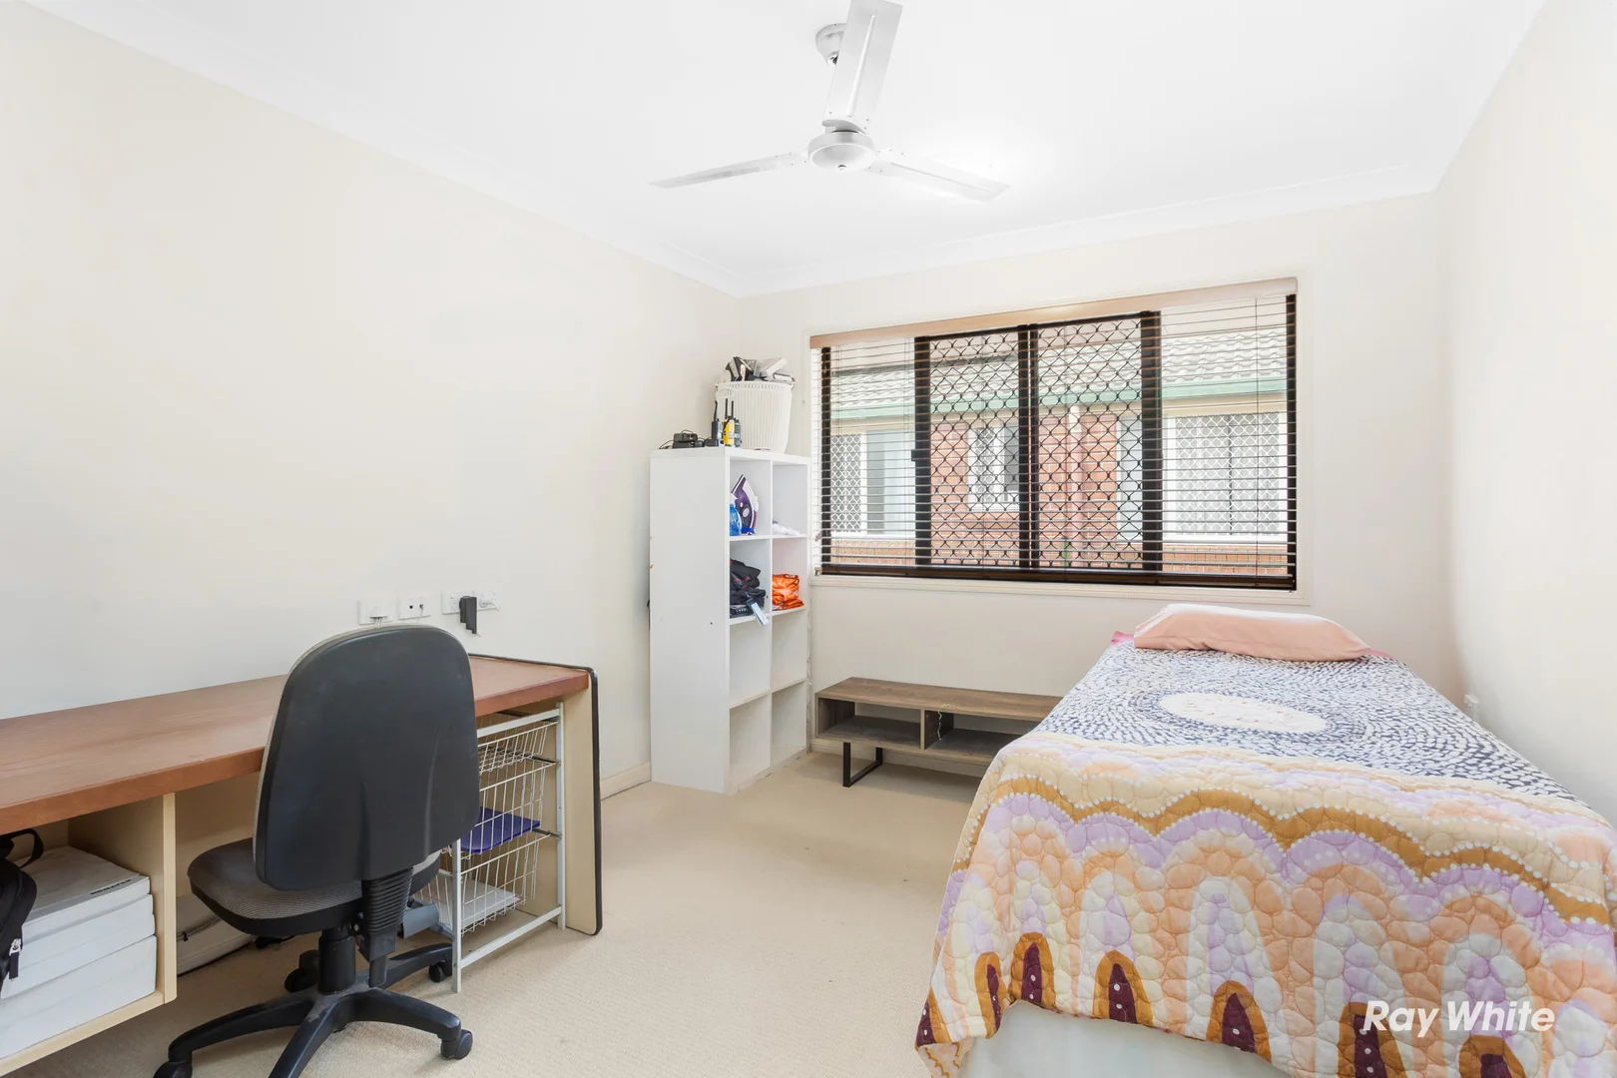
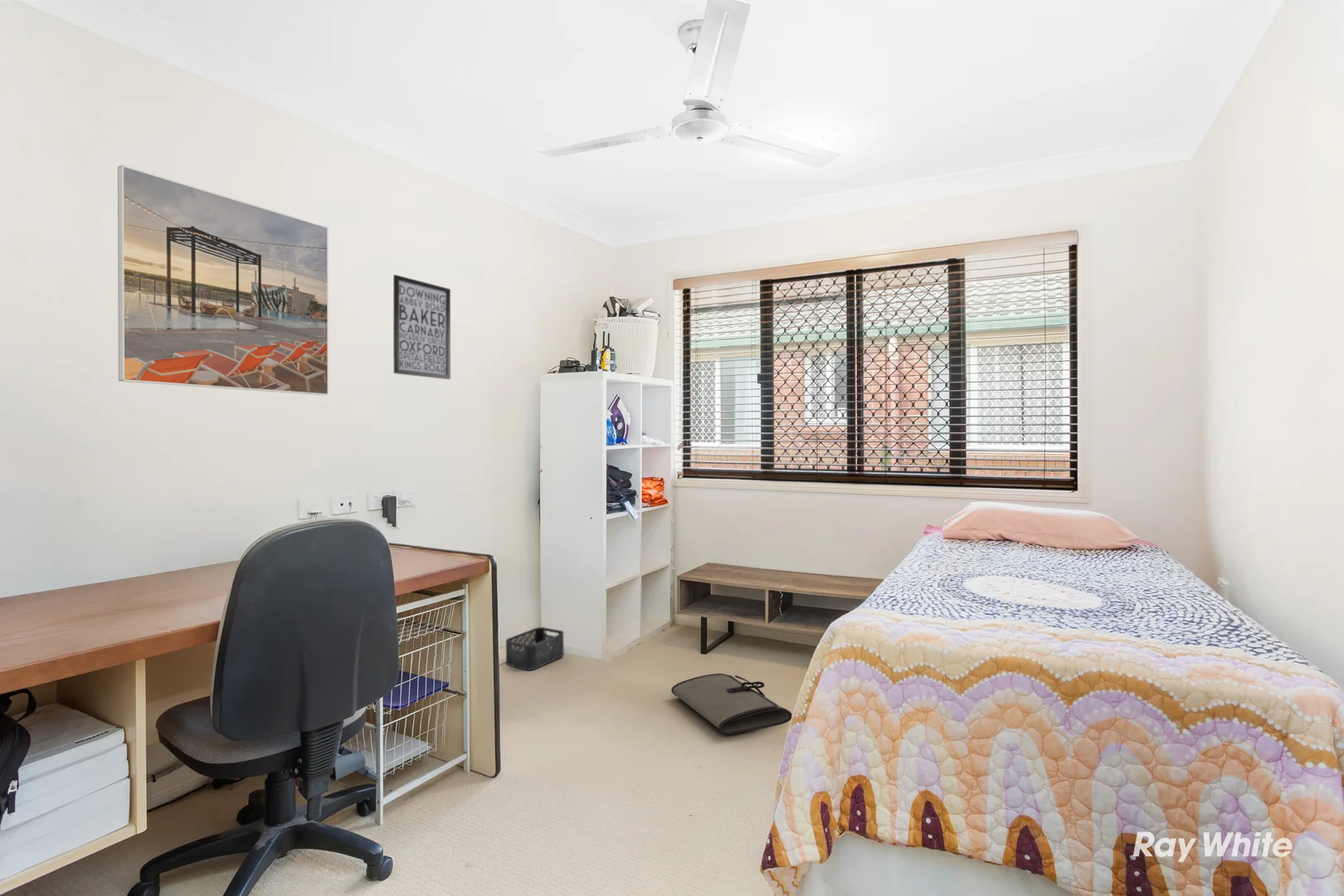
+ tool roll [670,673,793,735]
+ storage bin [505,626,565,671]
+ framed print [117,164,329,396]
+ wall art [392,274,451,380]
